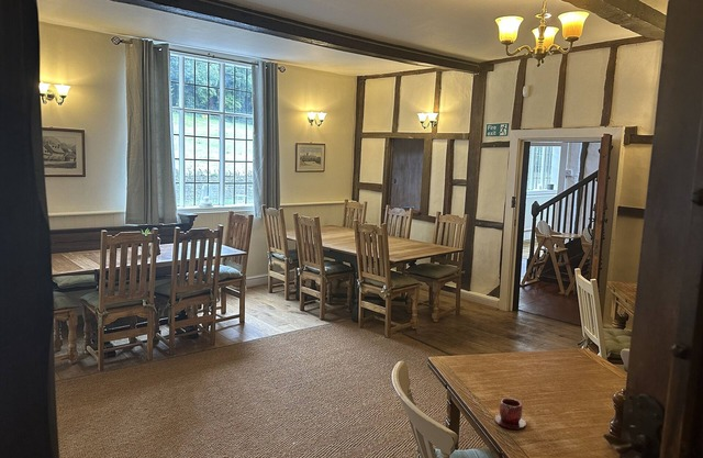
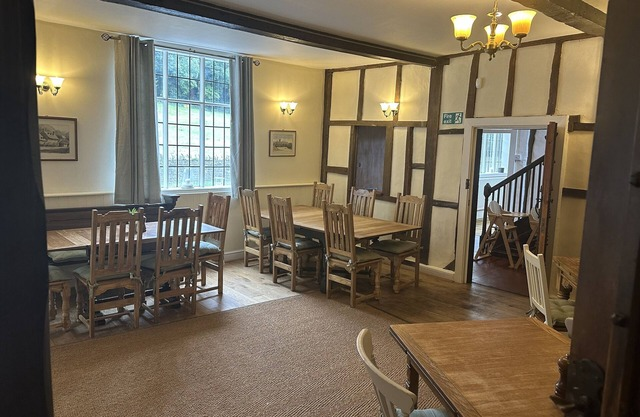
- teacup [494,396,527,431]
